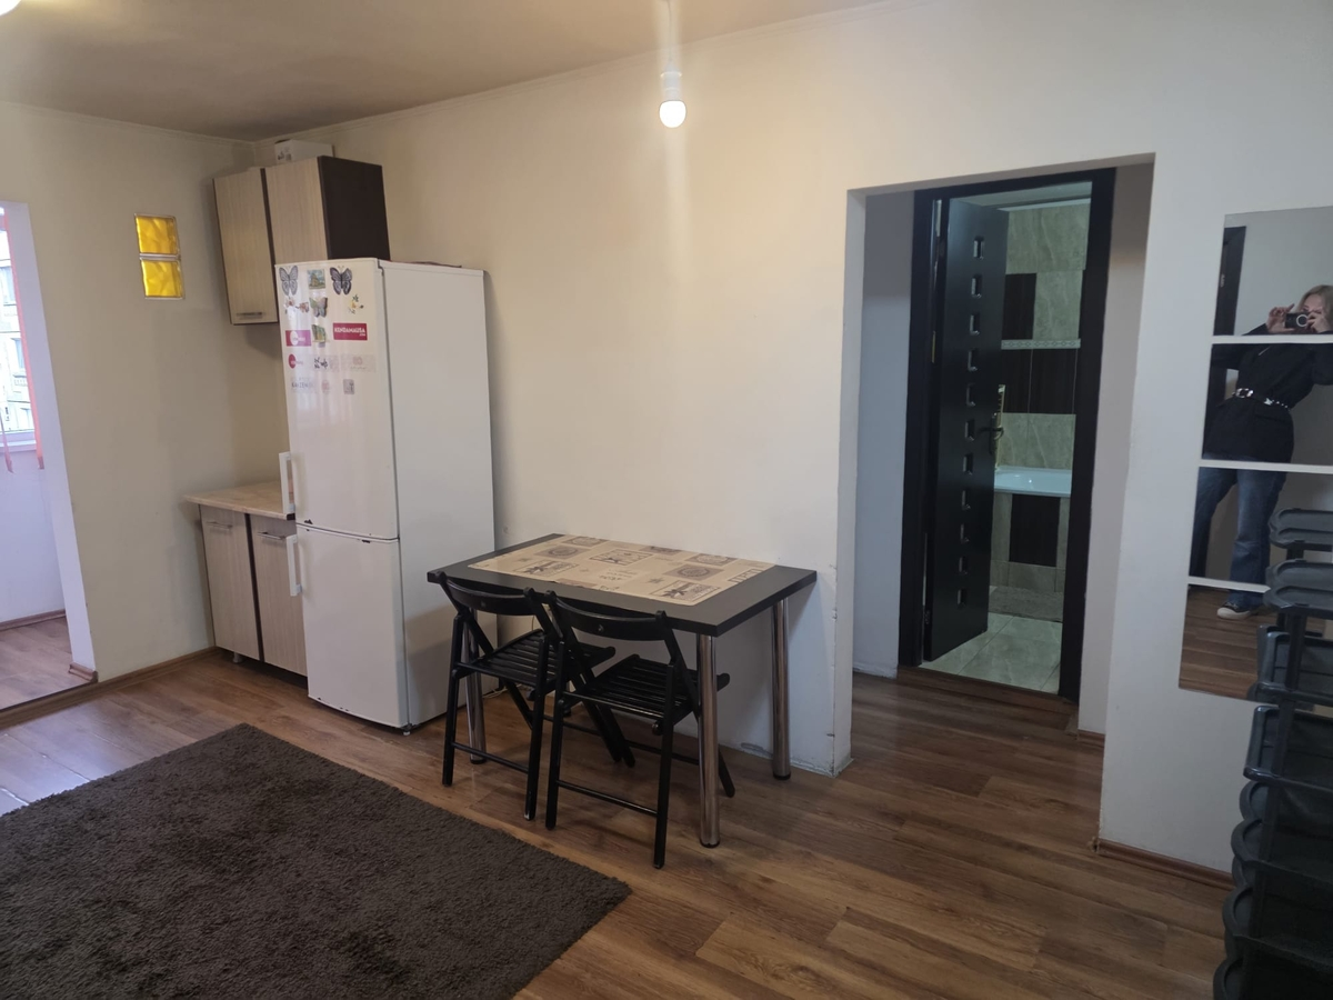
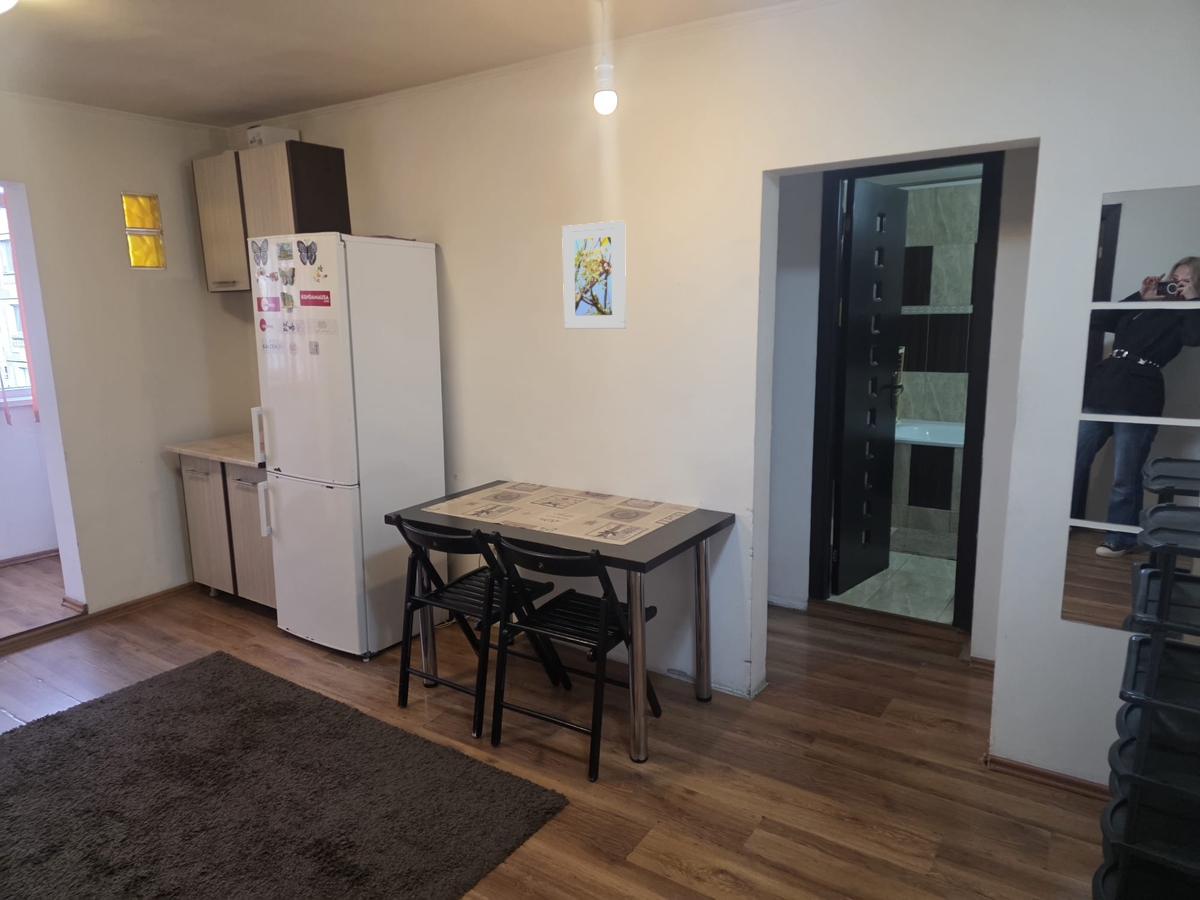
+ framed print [561,220,627,330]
